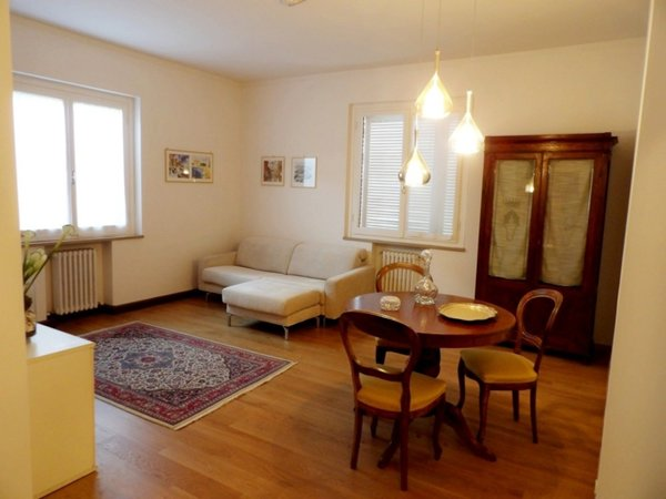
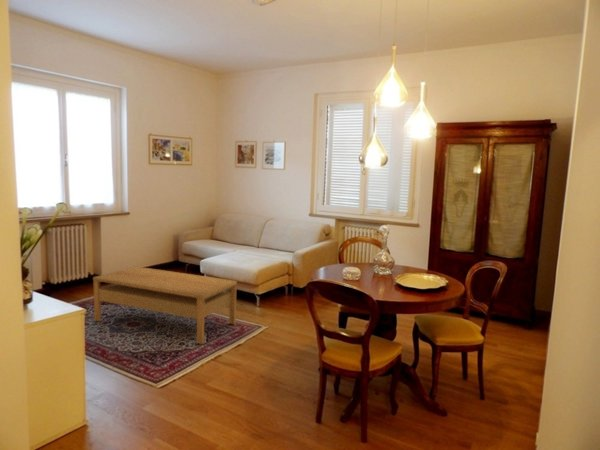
+ coffee table [92,266,238,345]
